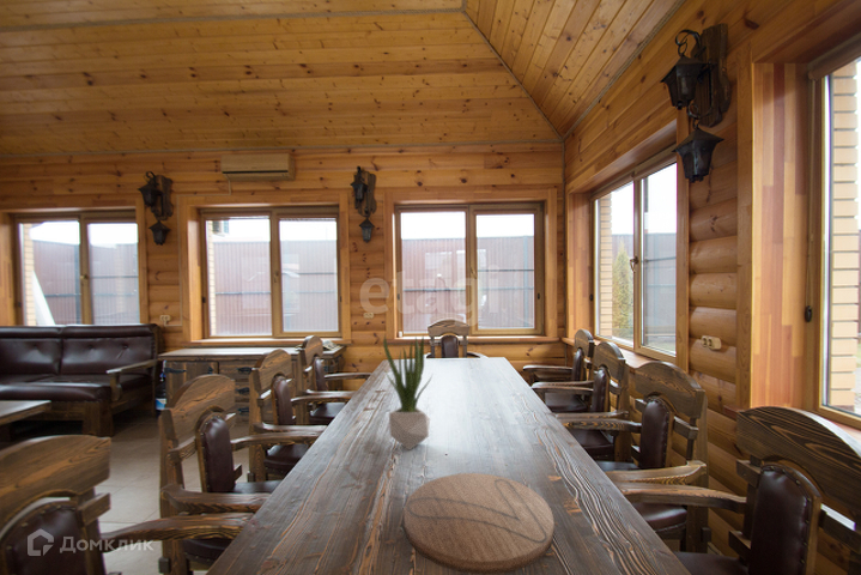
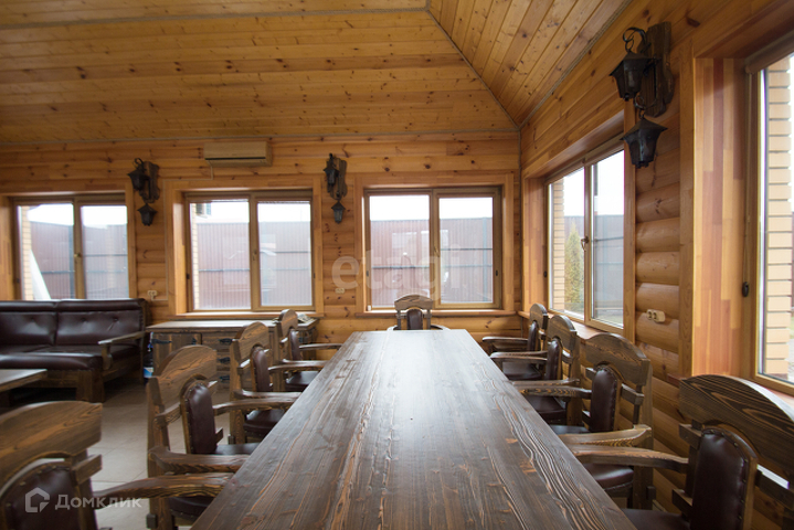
- cutting board [402,472,556,575]
- potted plant [382,333,433,452]
